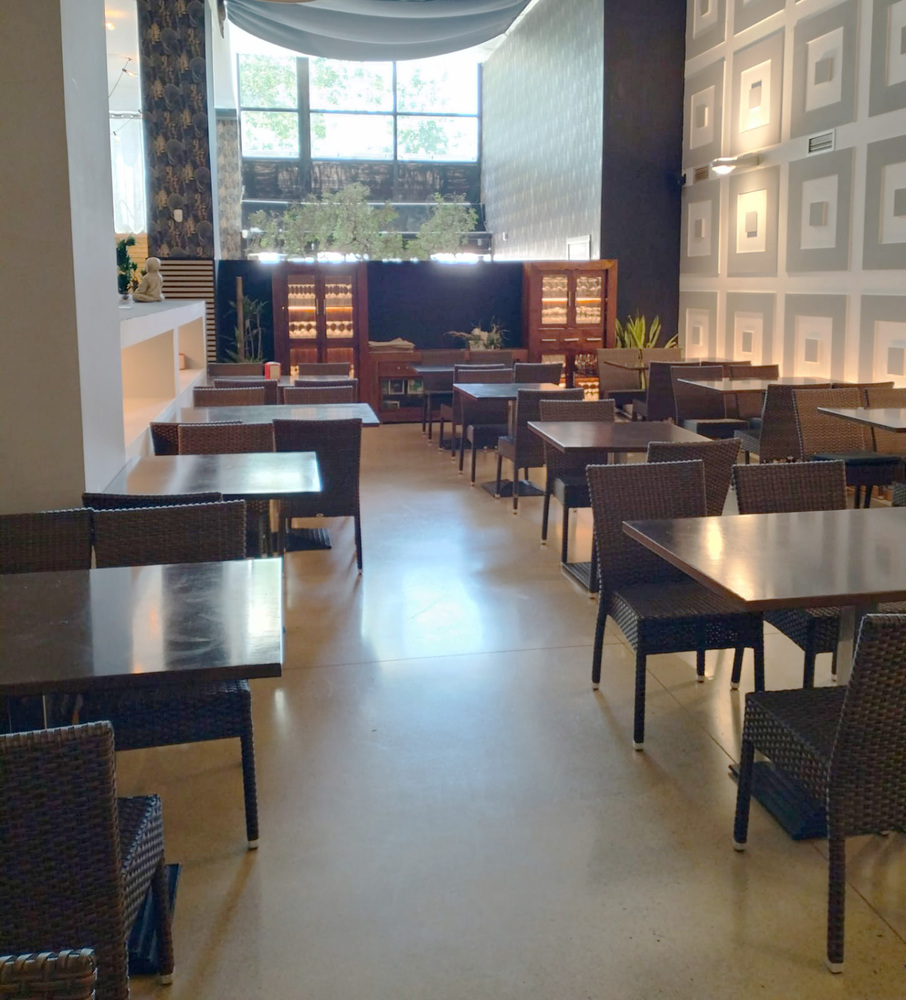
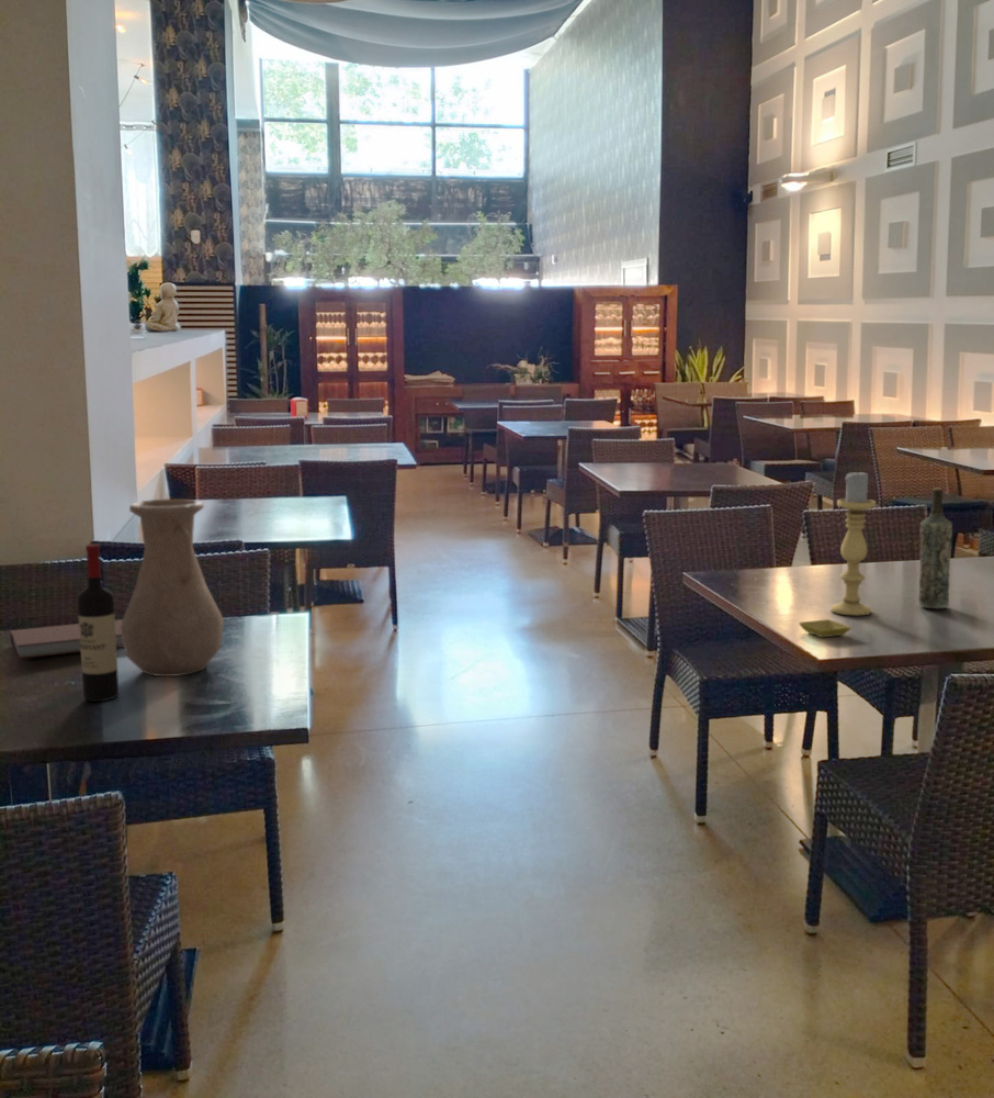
+ wine bottle [77,544,120,703]
+ candle holder [829,469,877,617]
+ bottle [917,486,953,609]
+ vase [120,497,225,677]
+ saucer [798,618,852,638]
+ book [9,618,124,660]
